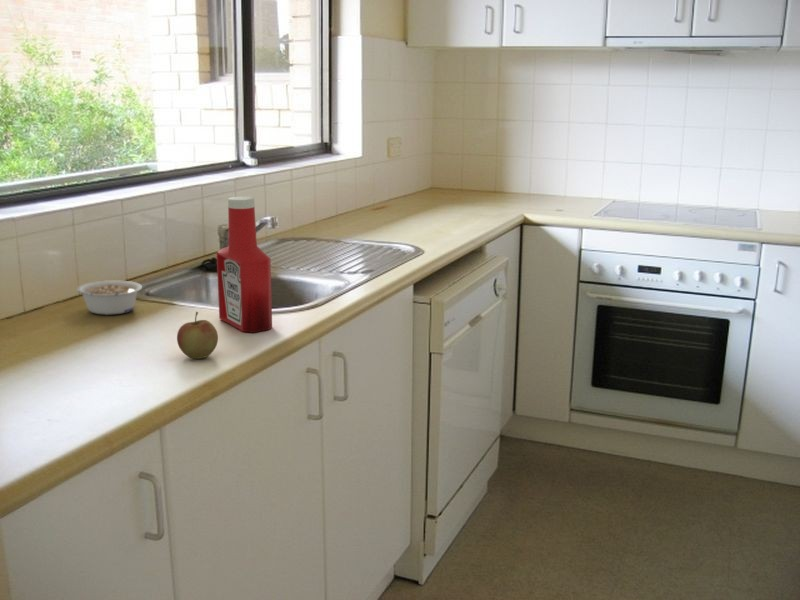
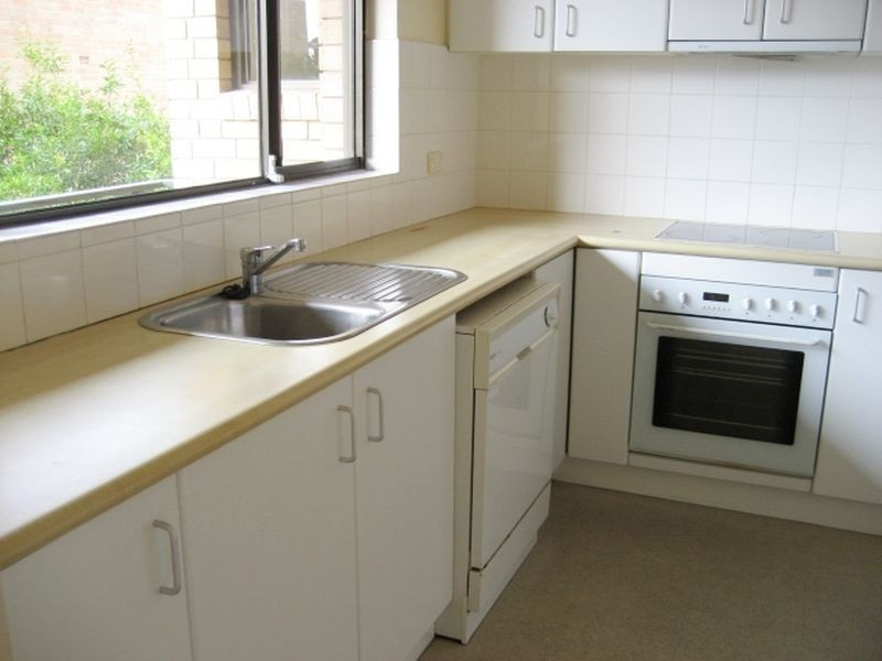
- apple [176,311,219,360]
- legume [76,279,143,316]
- soap bottle [216,196,273,334]
